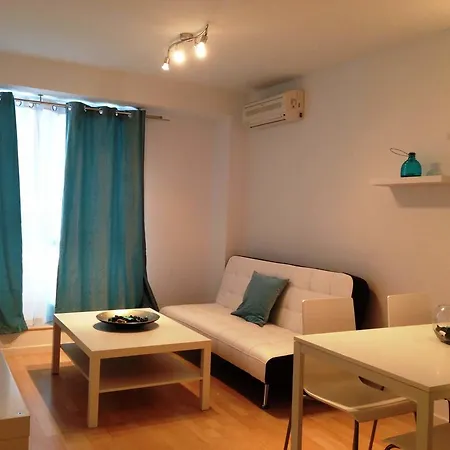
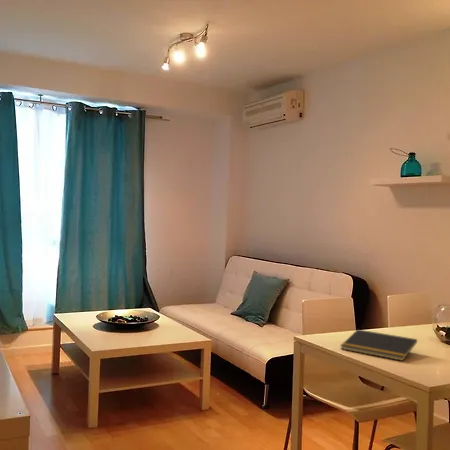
+ notepad [339,328,418,362]
